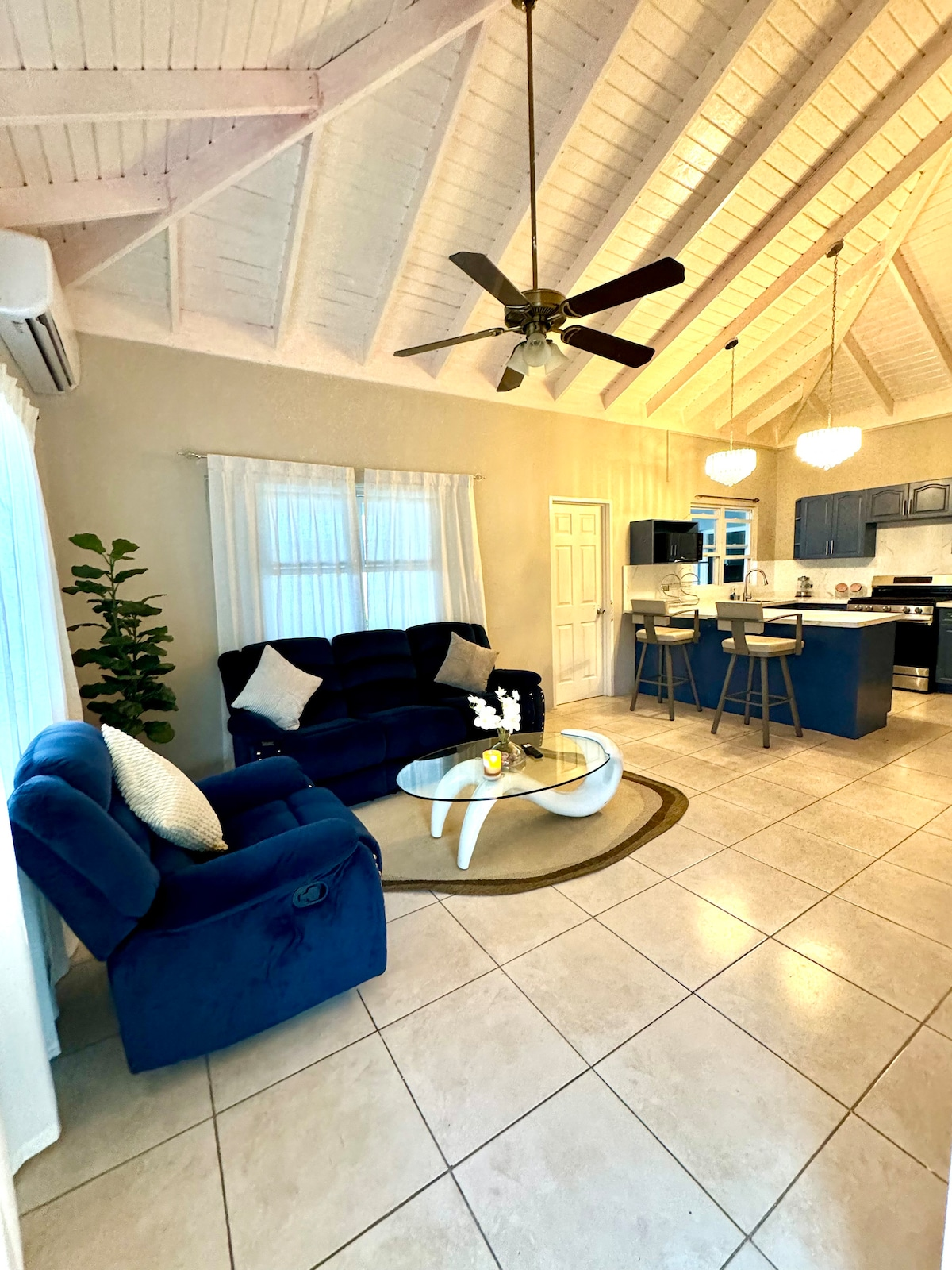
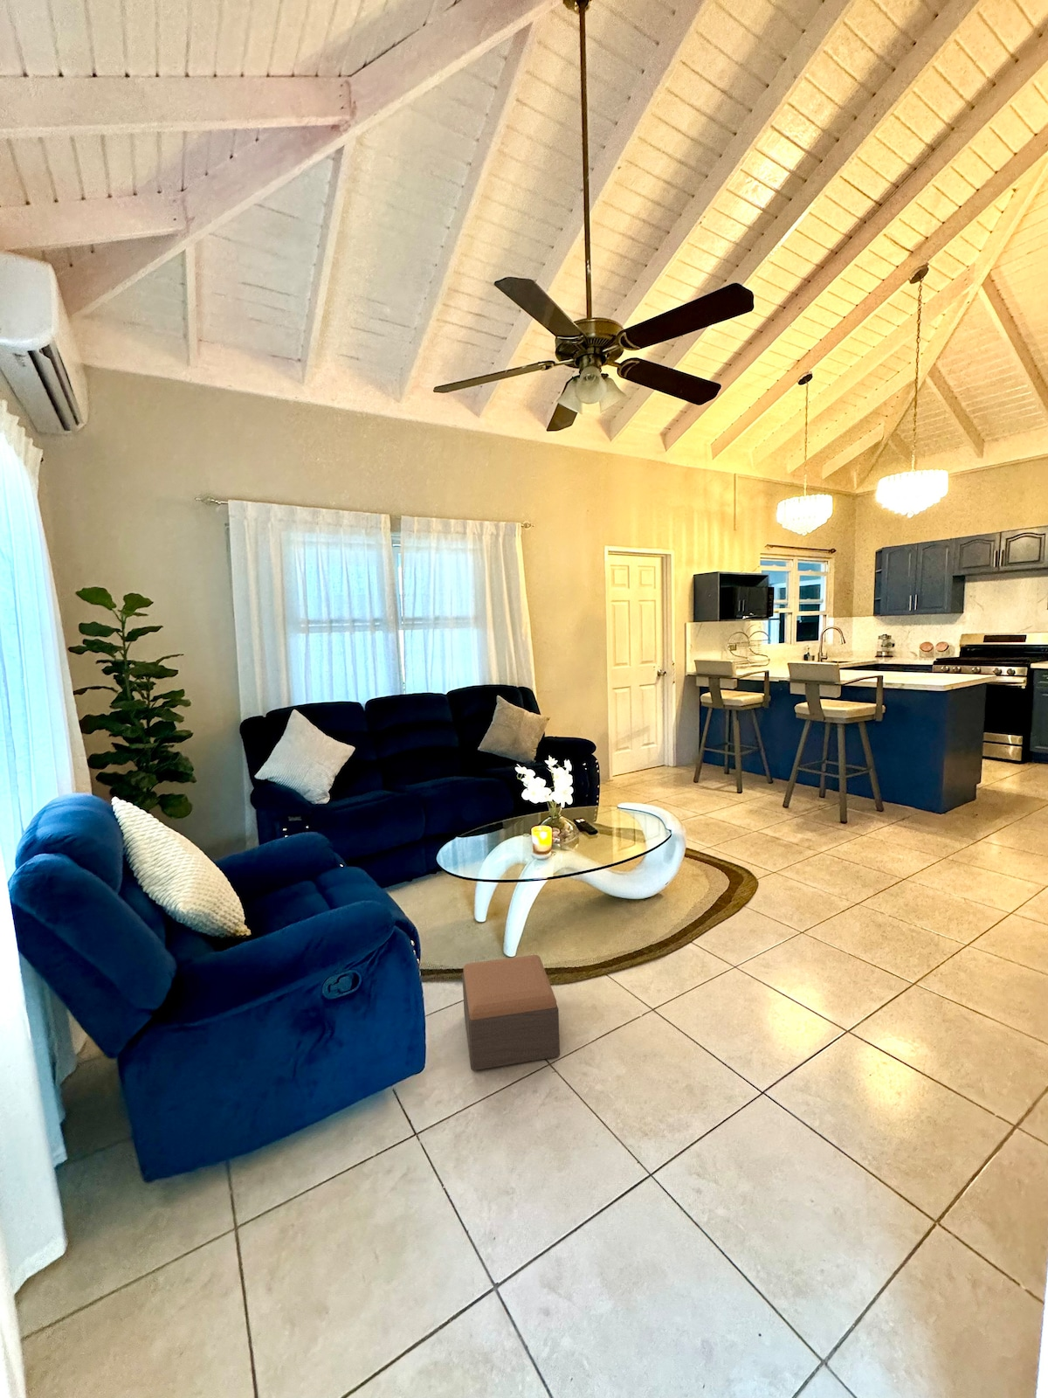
+ footstool [461,954,560,1071]
